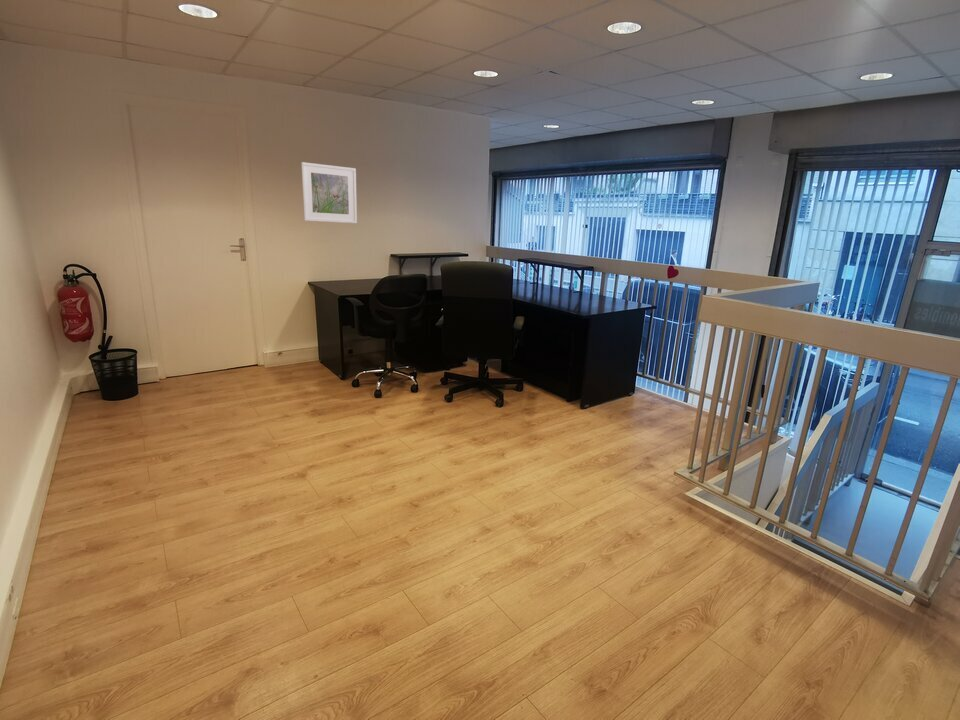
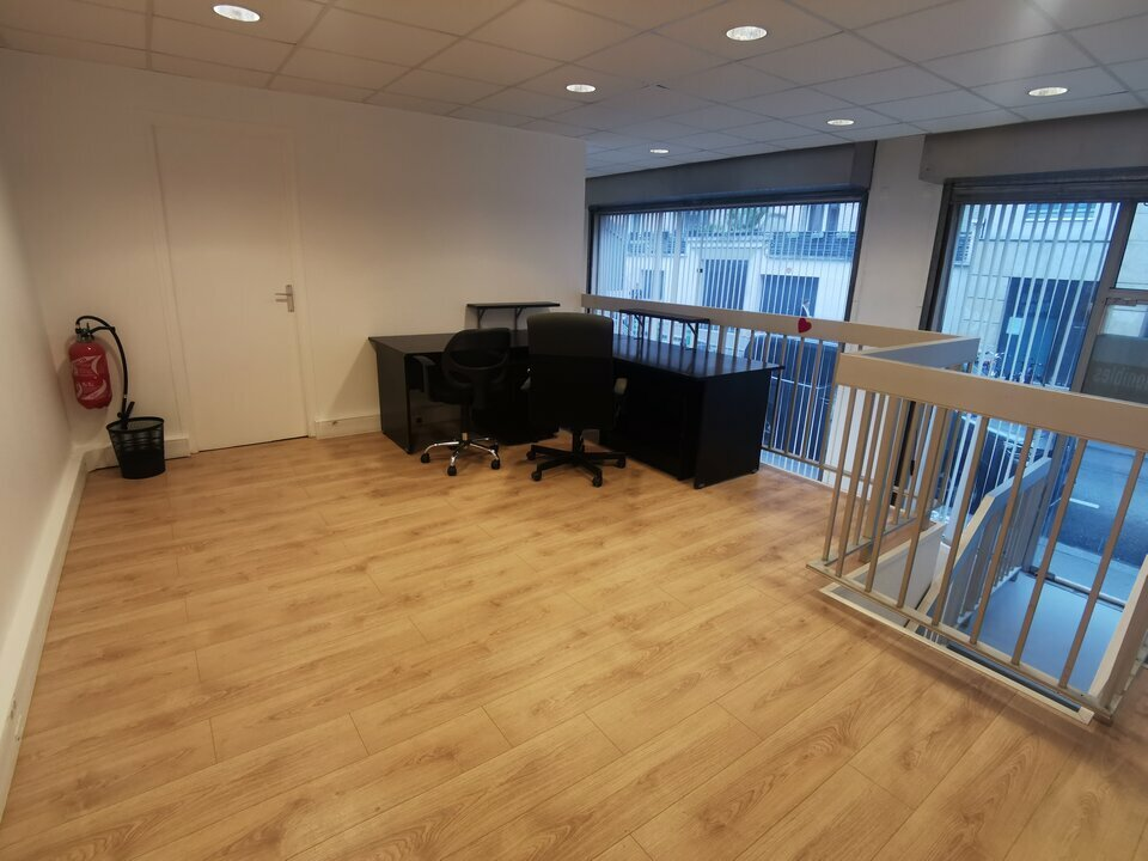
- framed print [300,161,358,224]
